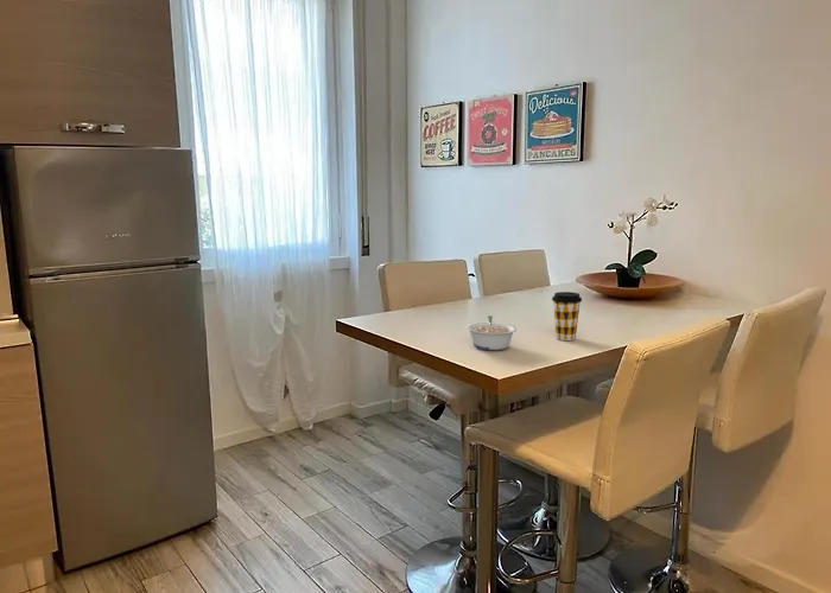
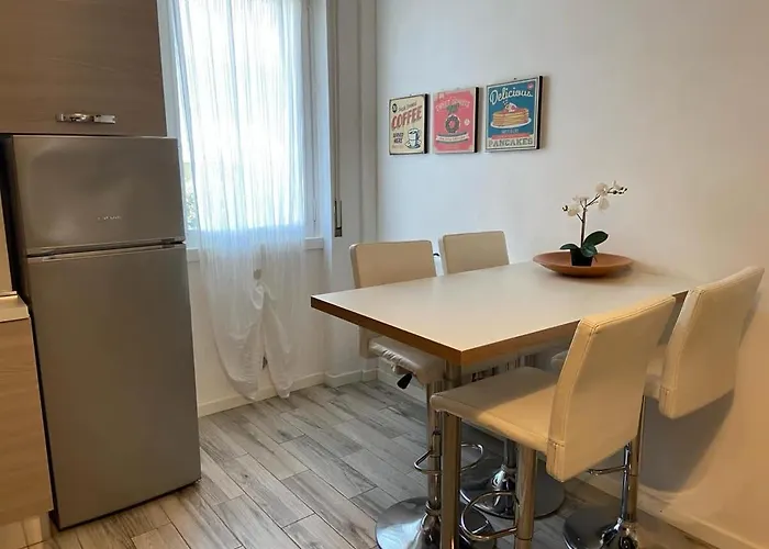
- coffee cup [551,291,583,342]
- legume [465,314,518,351]
